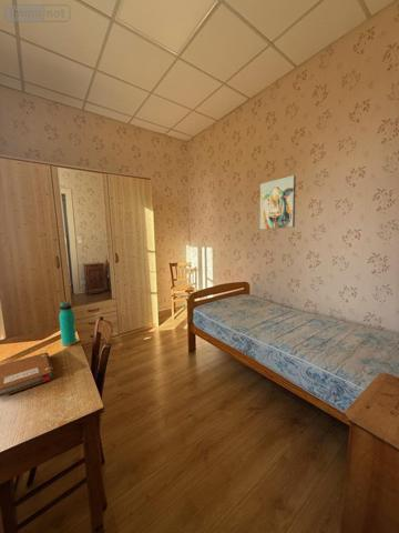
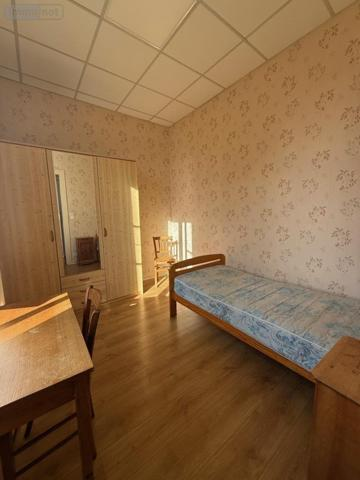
- wall art [259,174,297,230]
- notebook [0,352,55,398]
- water bottle [58,300,78,346]
